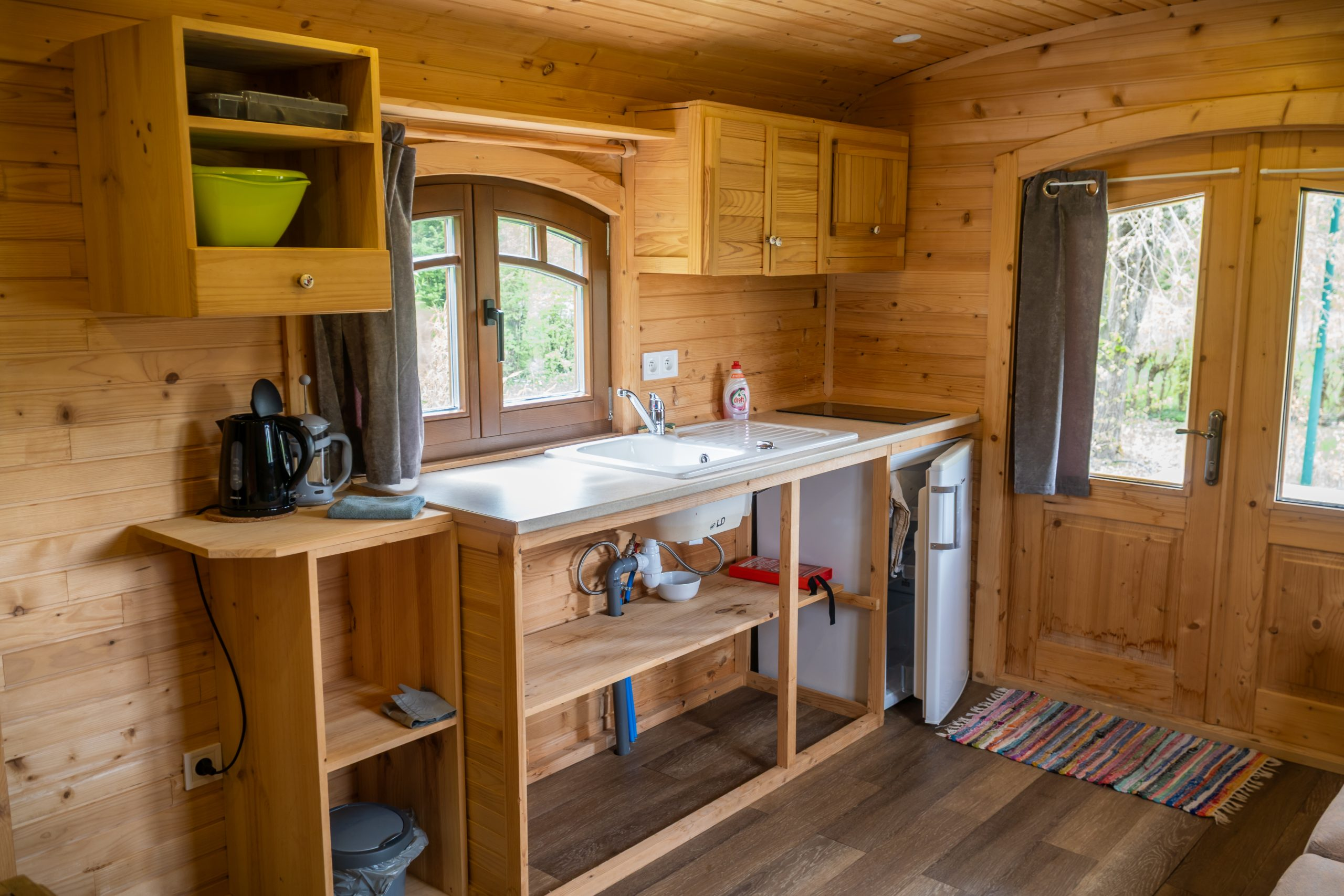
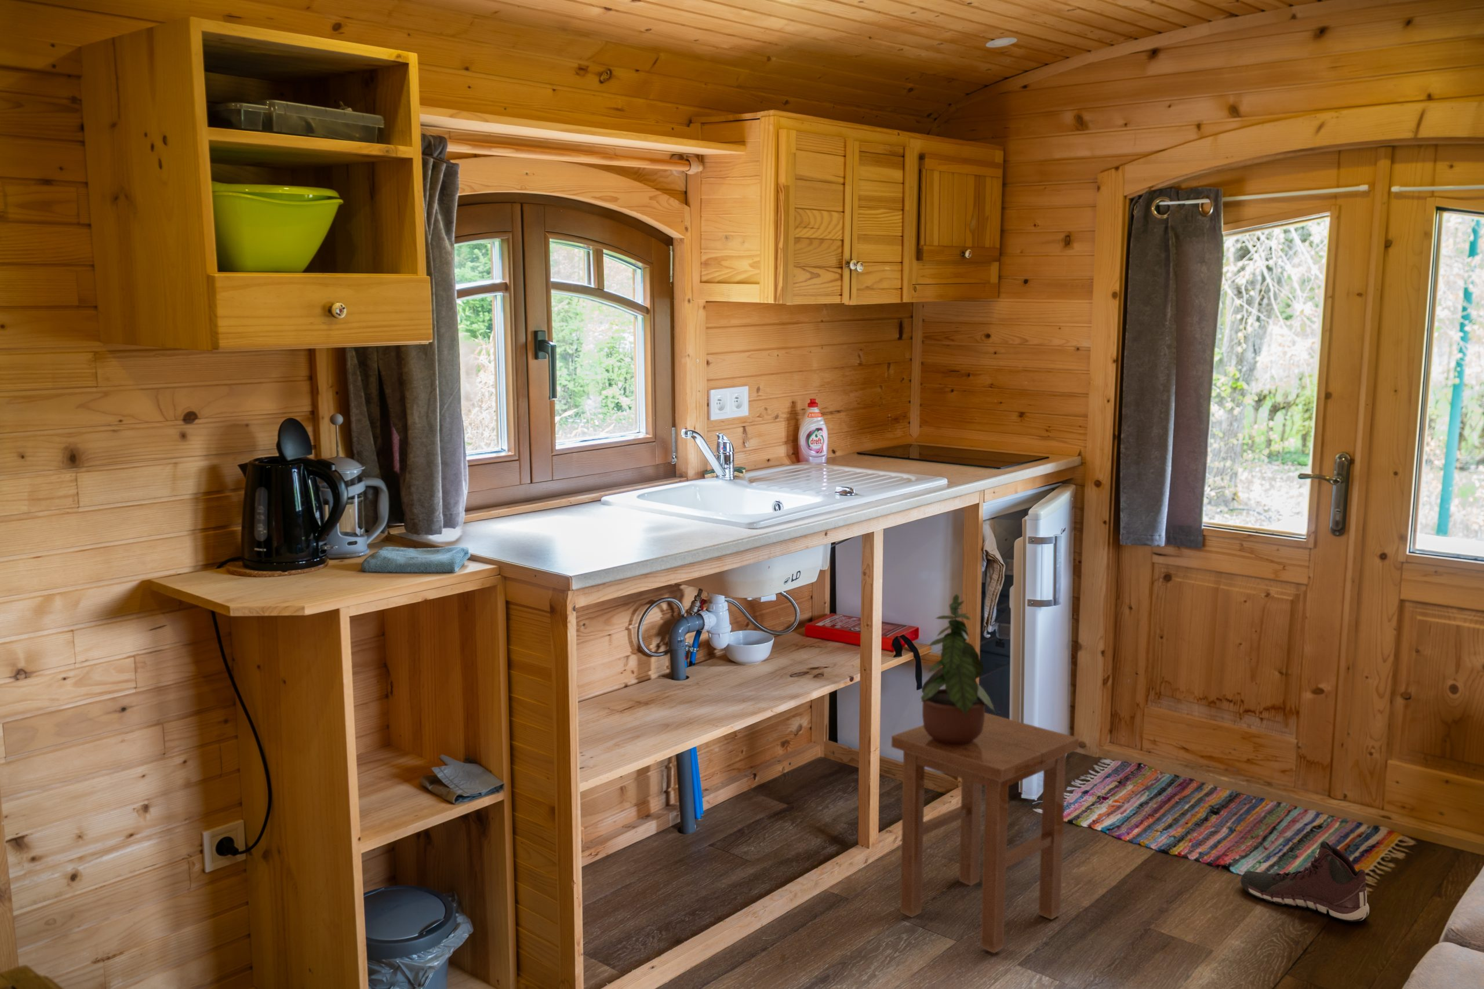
+ stool [891,712,1080,954]
+ potted plant [920,593,996,746]
+ sneaker [1240,841,1370,923]
